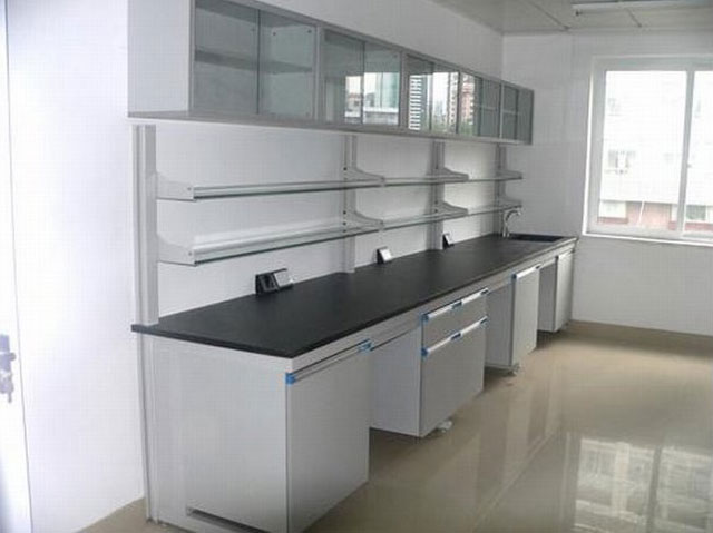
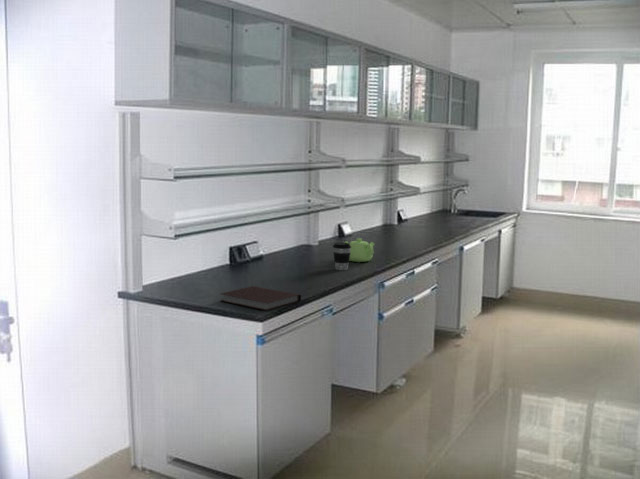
+ teapot [343,237,375,263]
+ notebook [219,285,302,312]
+ coffee cup [332,242,351,271]
